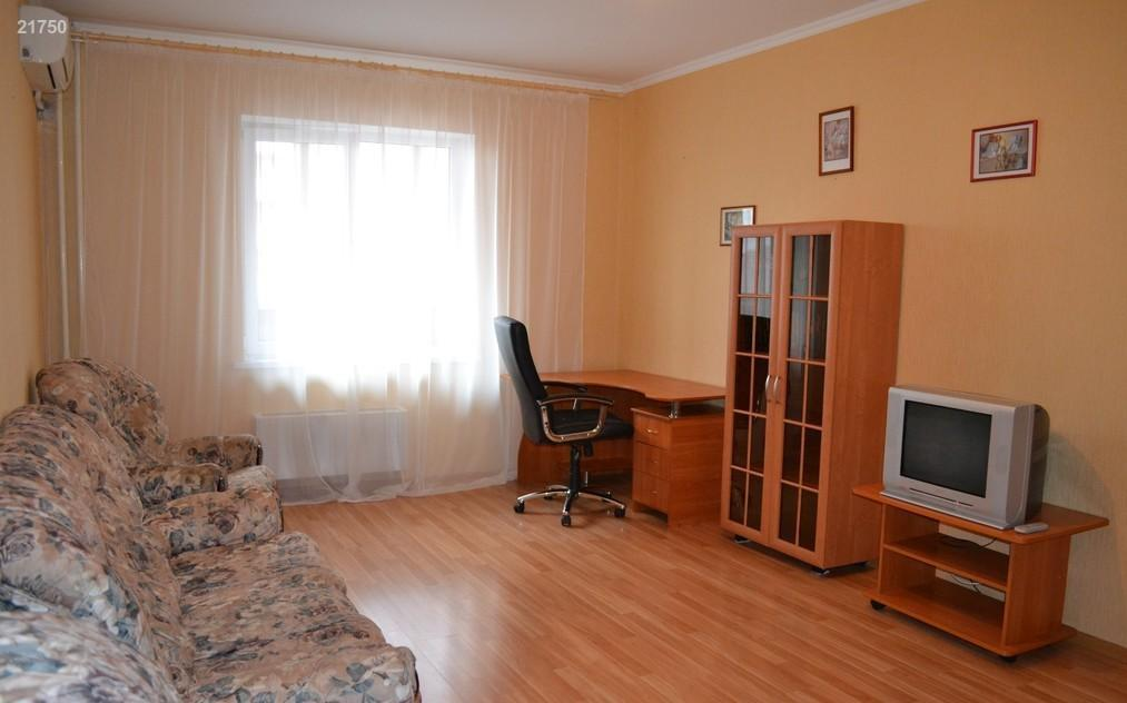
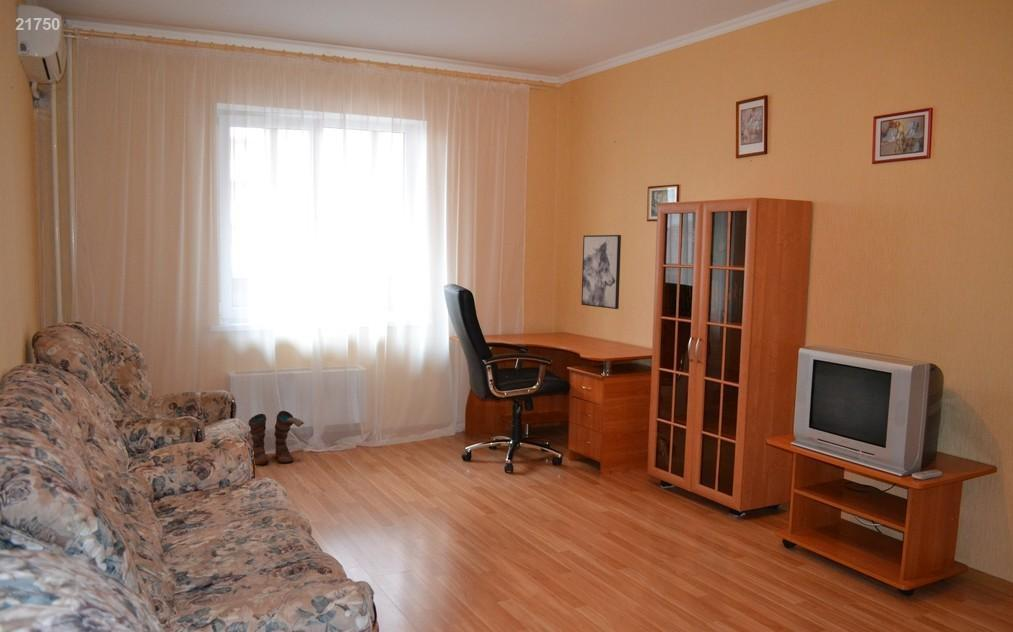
+ boots [247,410,305,466]
+ wall art [580,234,622,310]
